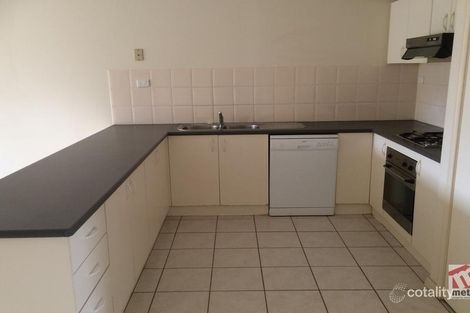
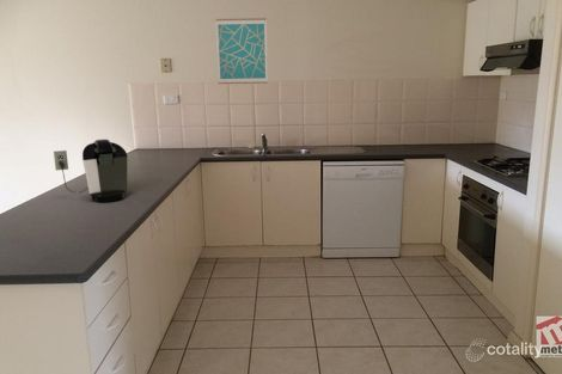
+ coffee maker [53,139,128,203]
+ wall art [214,17,269,85]
